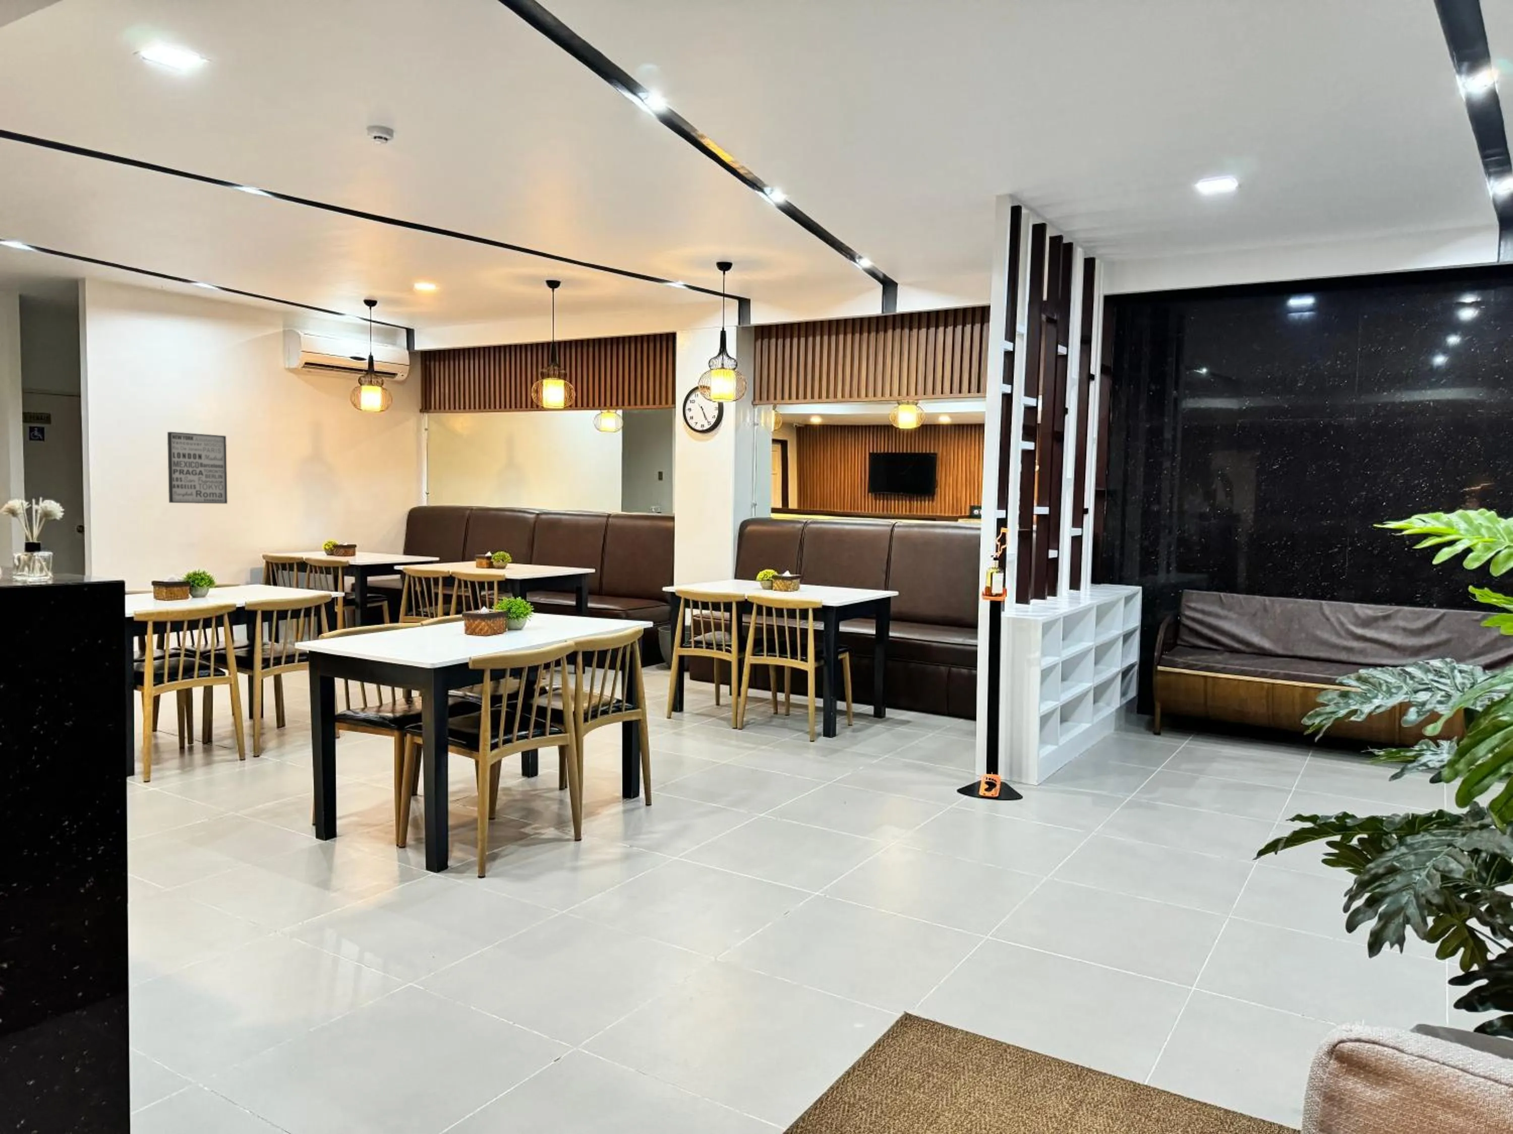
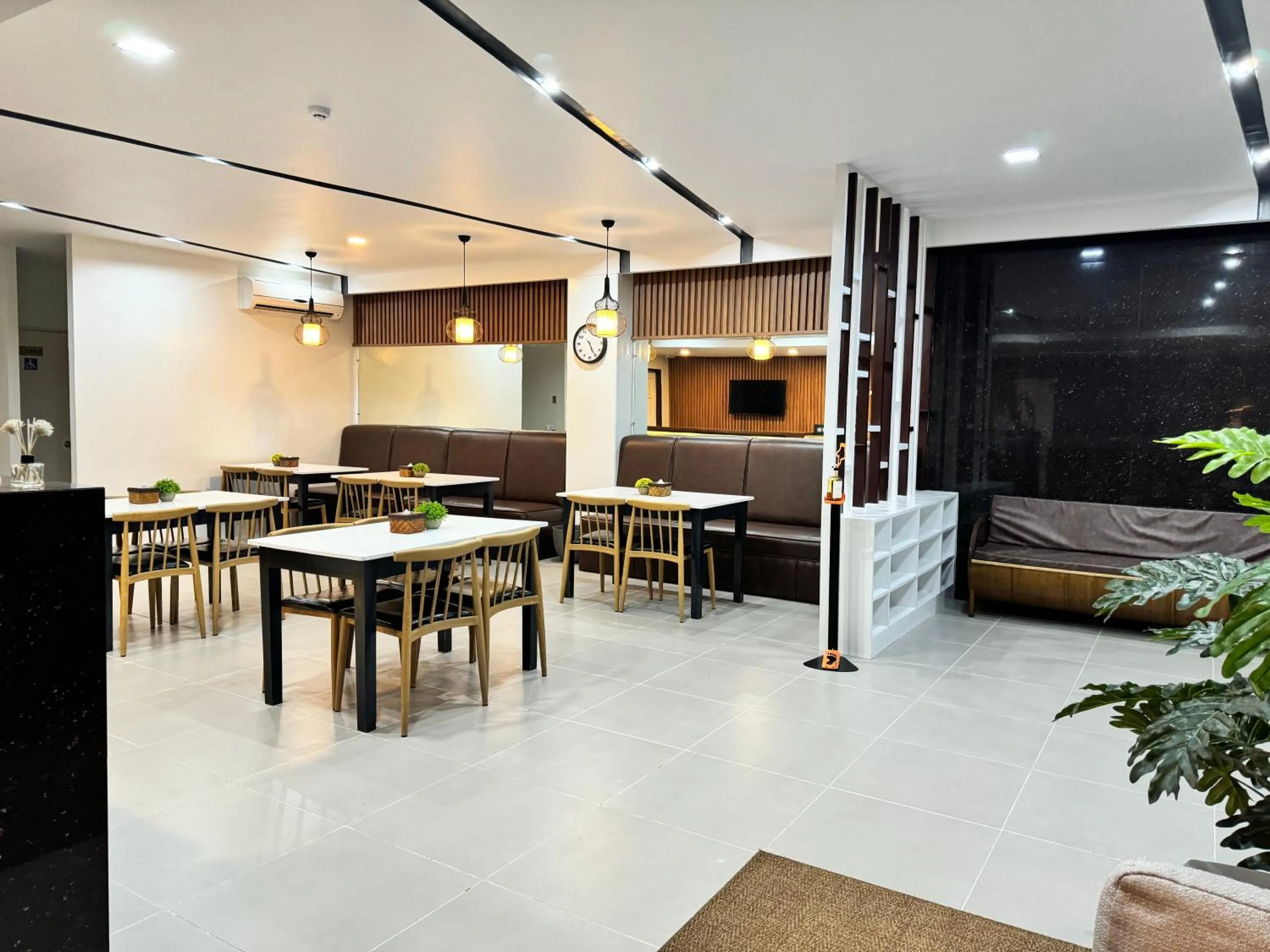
- wall art [167,431,228,504]
